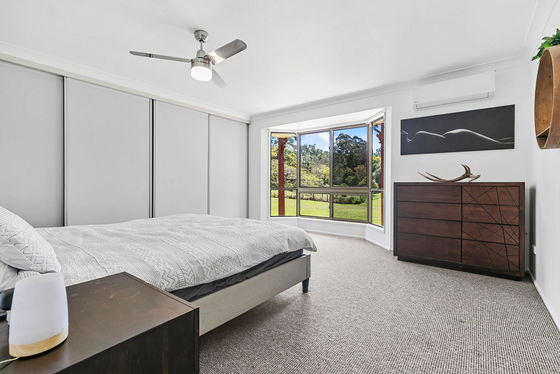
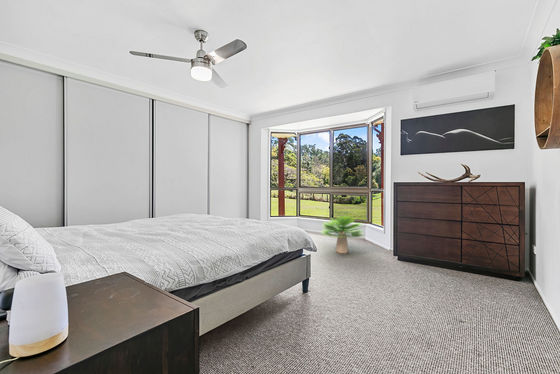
+ potted plant [321,214,365,254]
